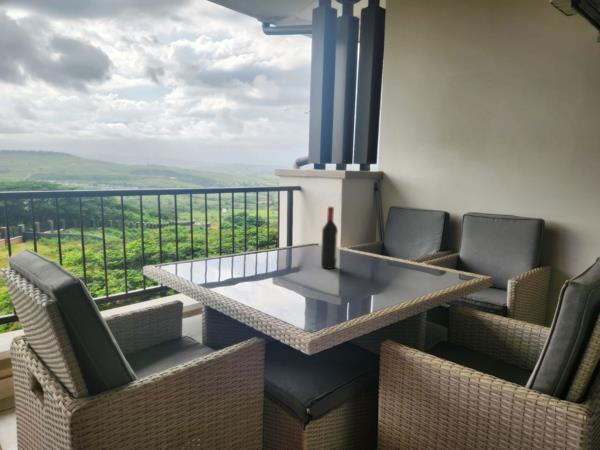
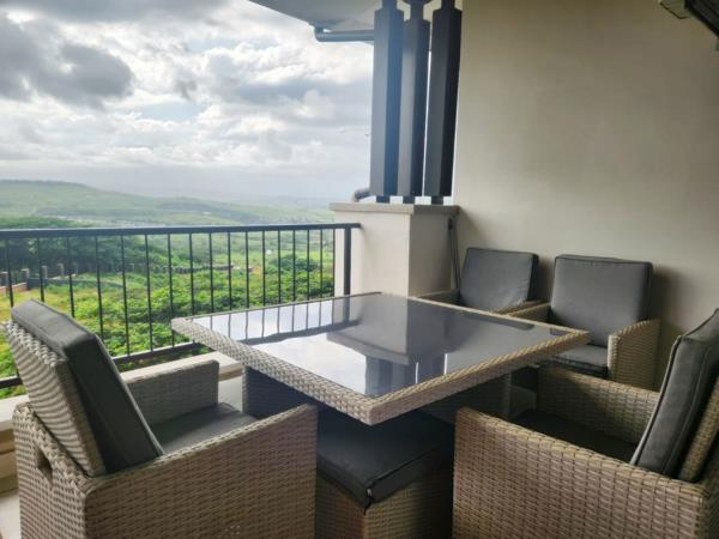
- wine bottle [320,206,339,270]
